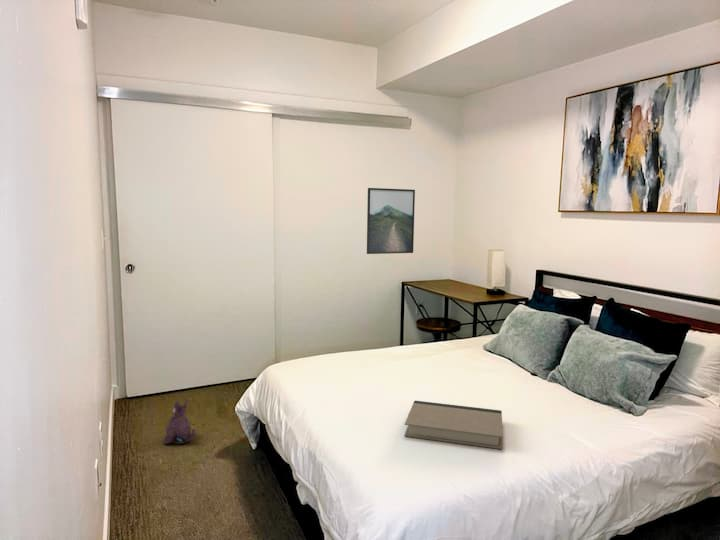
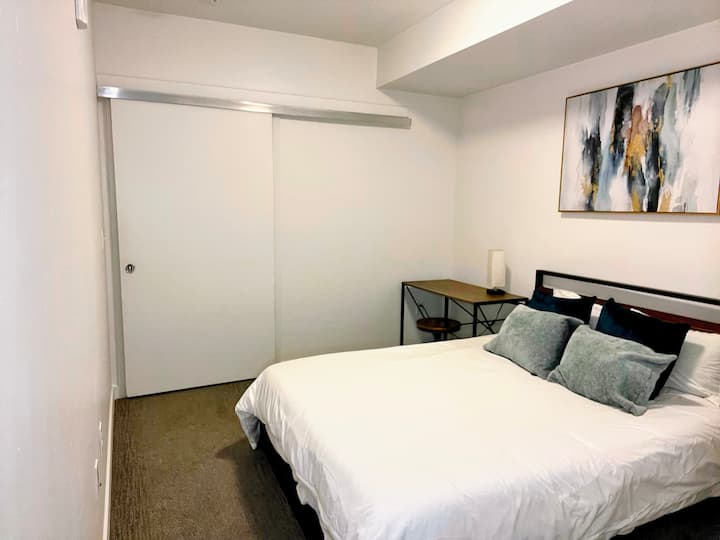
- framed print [366,187,416,255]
- book [404,400,504,450]
- plush toy [162,397,197,445]
